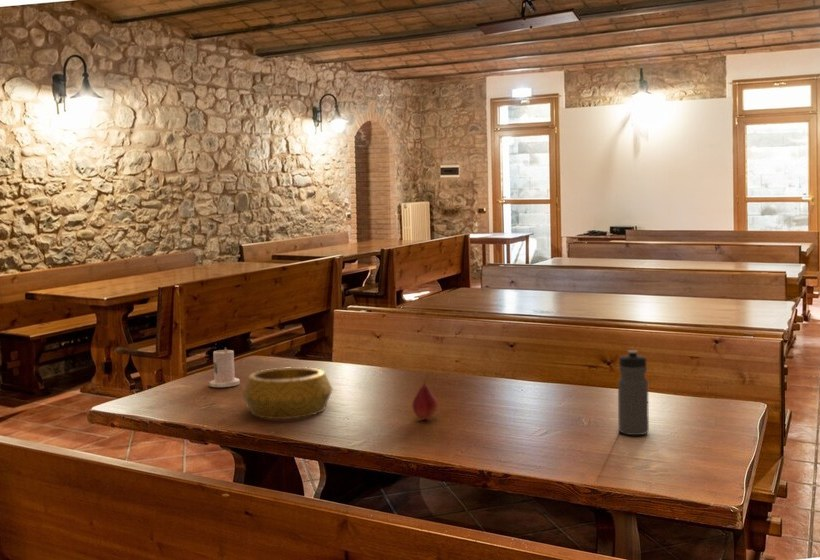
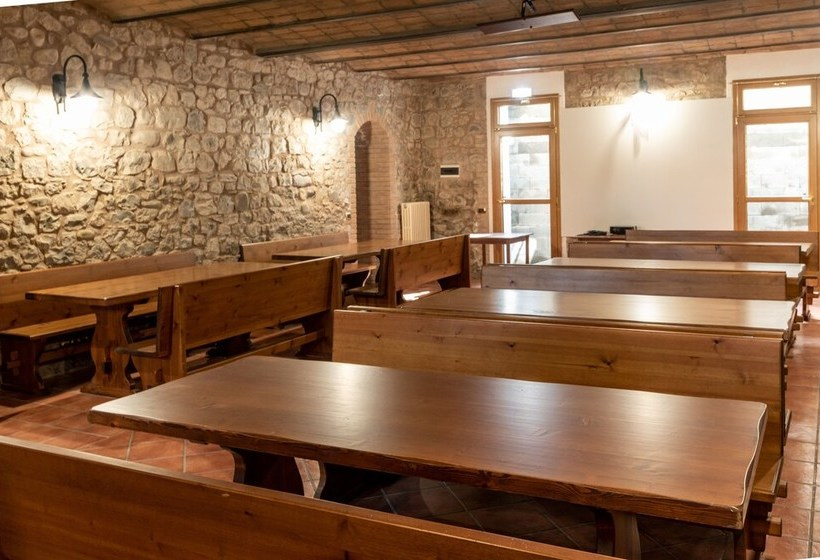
- water bottle [617,349,650,436]
- fruit [411,372,439,420]
- decorative bowl [241,366,333,420]
- candle [208,347,241,388]
